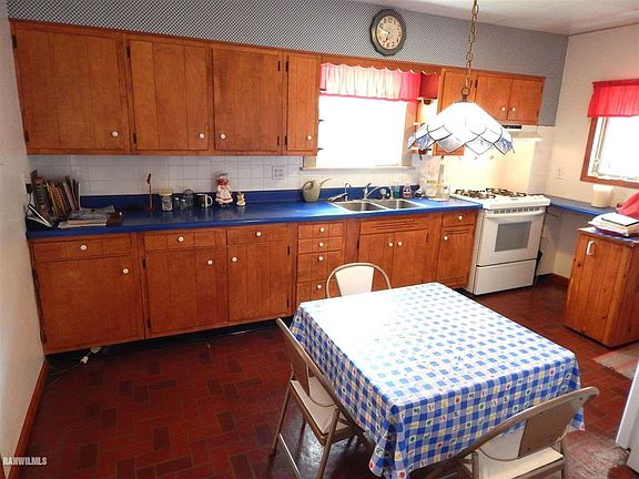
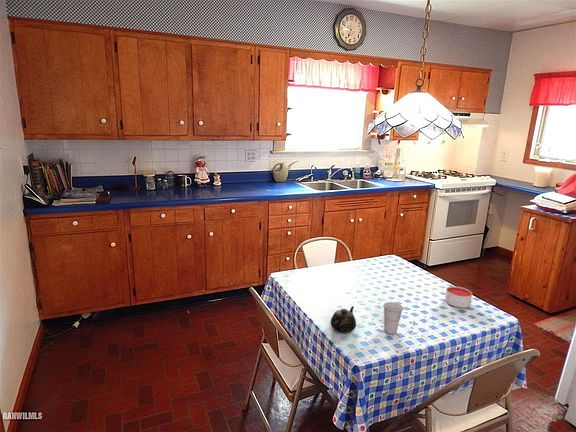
+ candle [444,285,473,309]
+ teapot [330,305,357,334]
+ cup [382,301,404,335]
